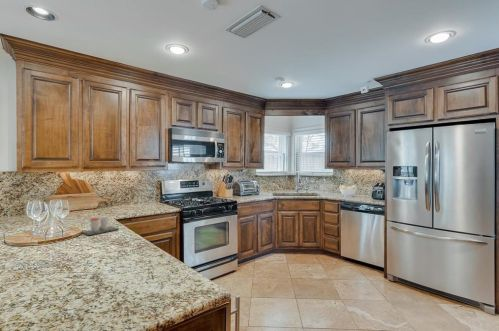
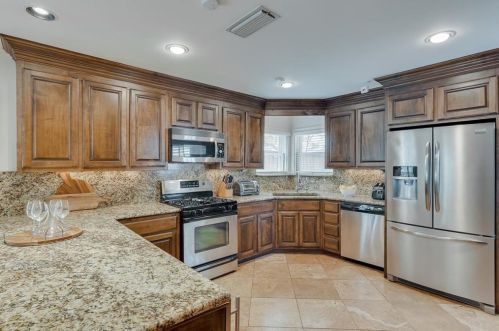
- cup [80,216,120,236]
